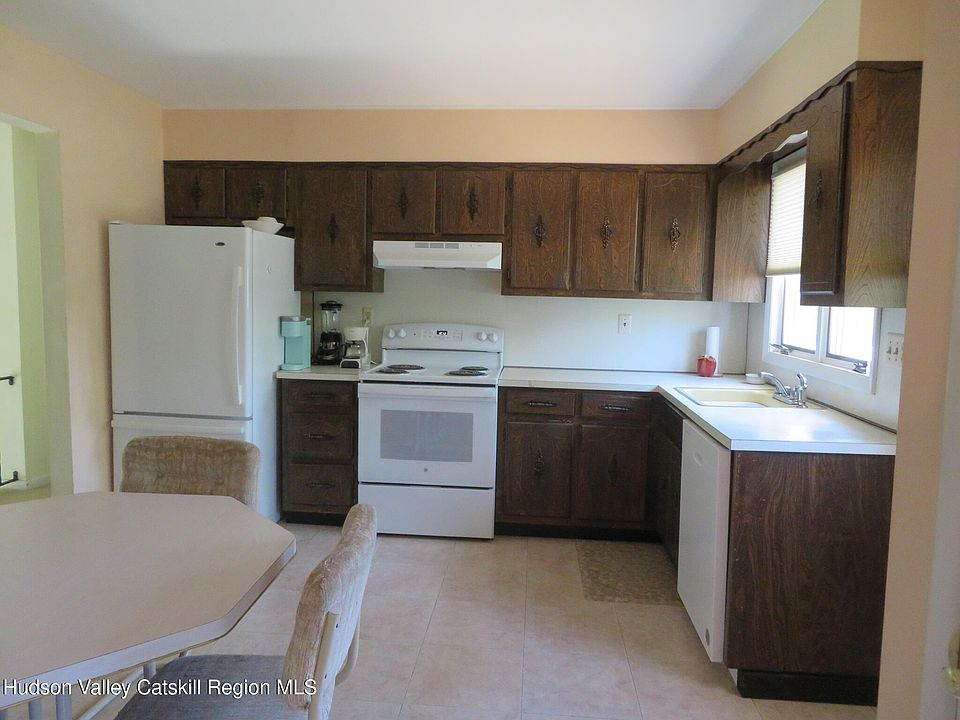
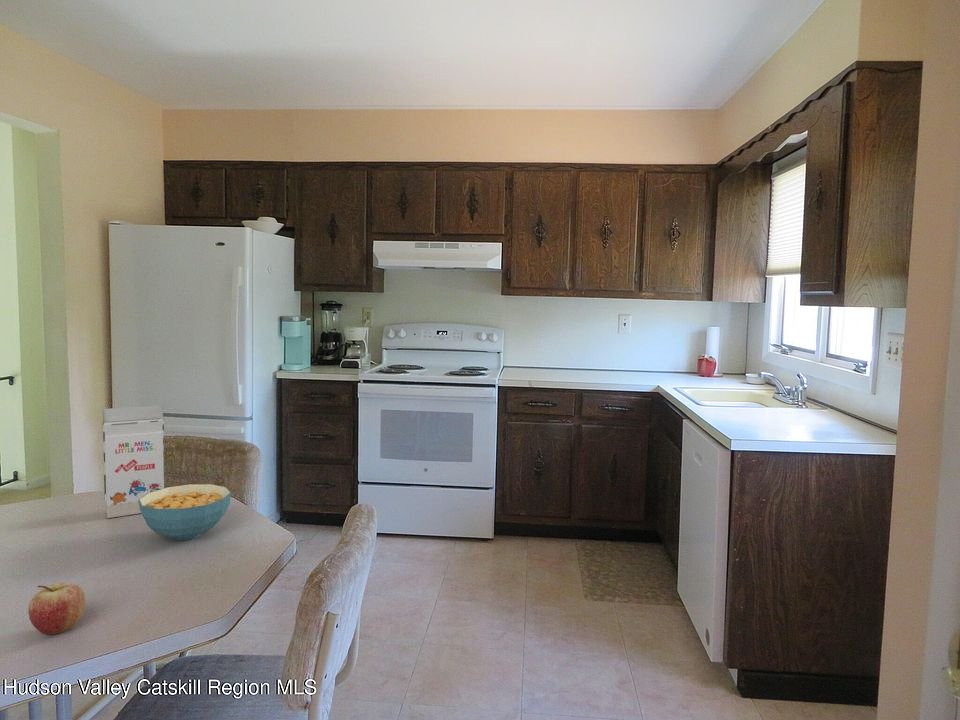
+ fruit [27,582,86,635]
+ cereal bowl [138,483,232,541]
+ gift box [102,404,165,519]
